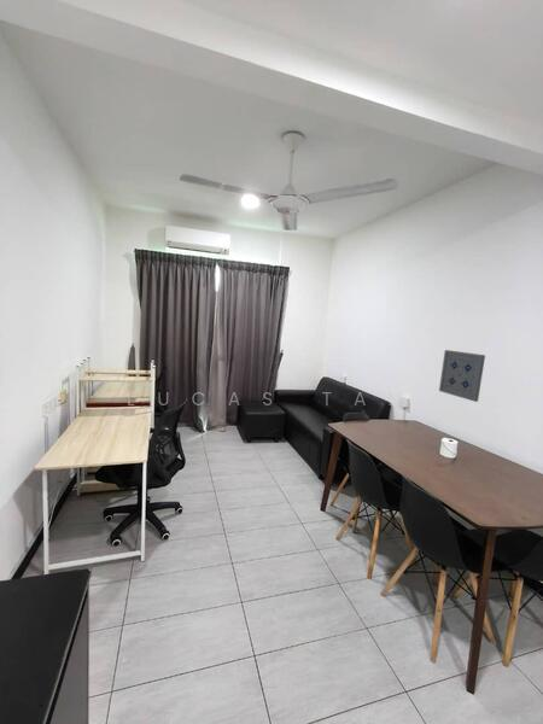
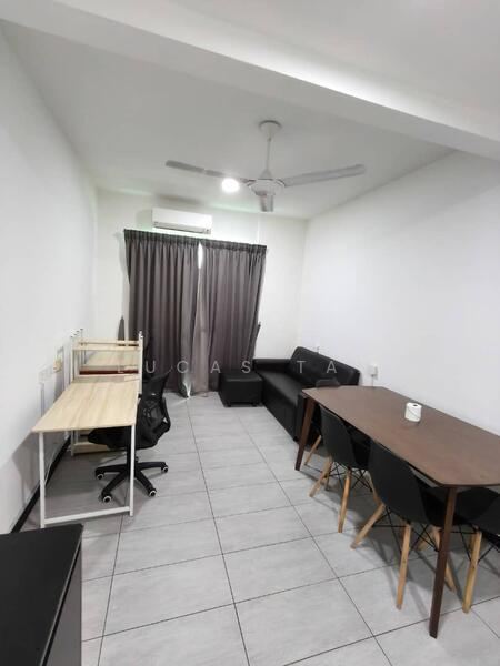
- wall art [438,349,486,403]
